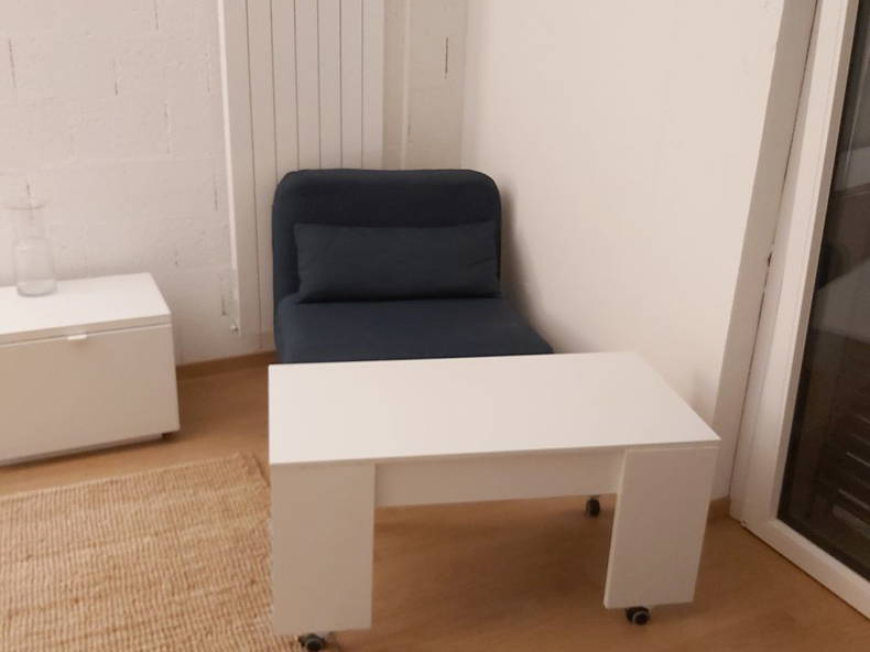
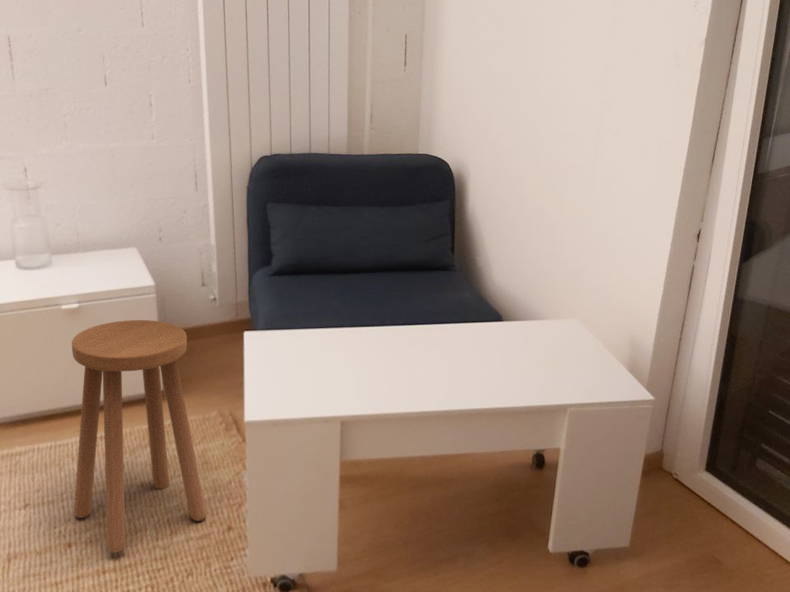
+ stool [71,319,207,553]
